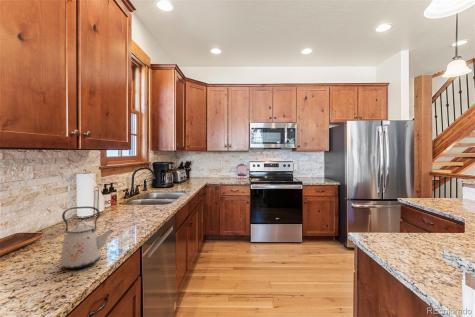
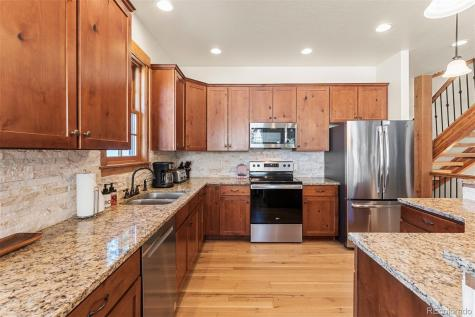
- kettle [60,206,115,270]
